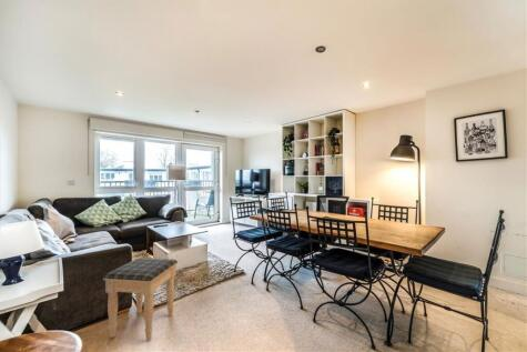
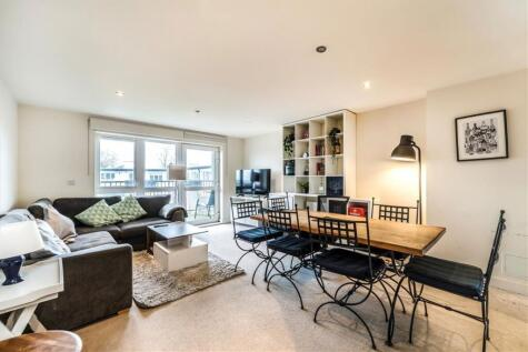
- footstool [102,257,179,342]
